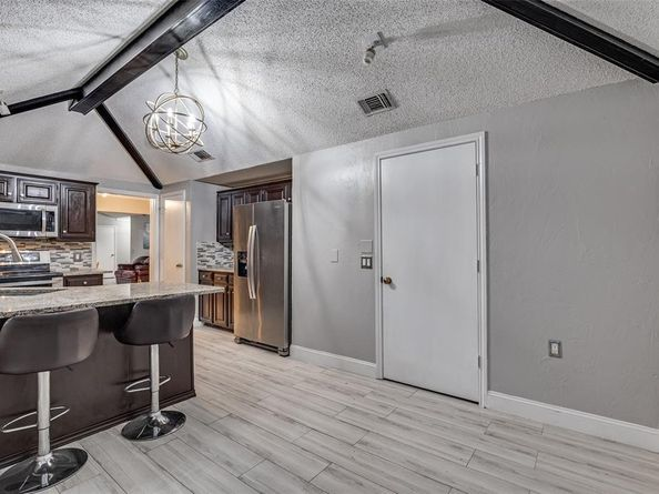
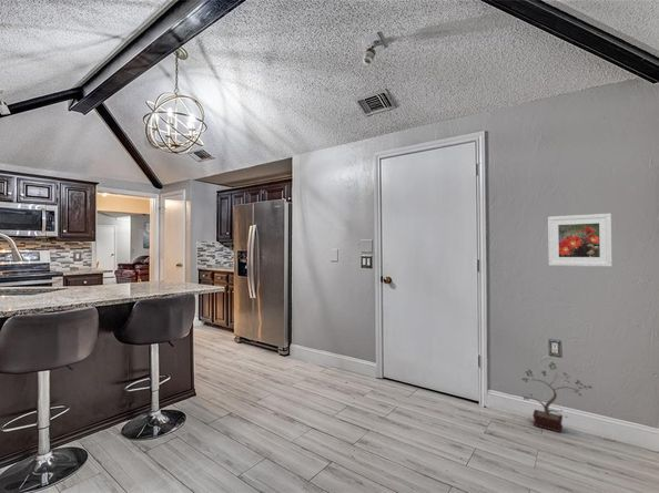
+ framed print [547,213,614,268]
+ potted plant [520,361,592,433]
